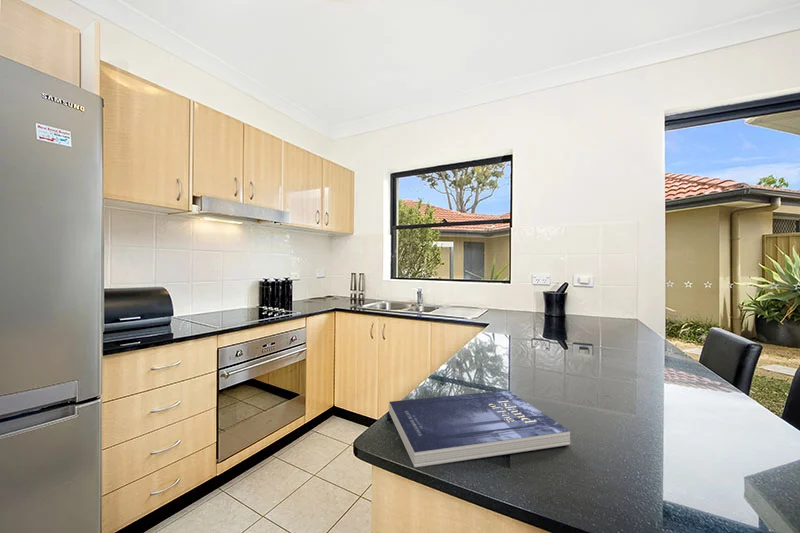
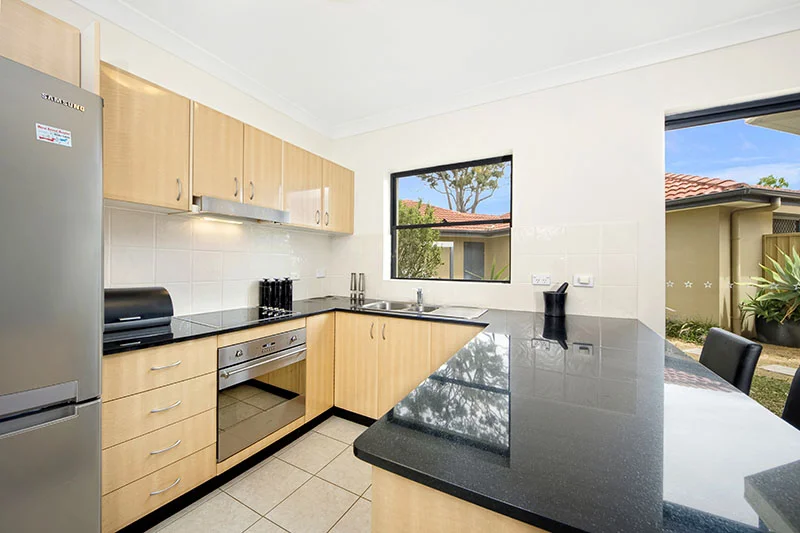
- book [388,389,571,469]
